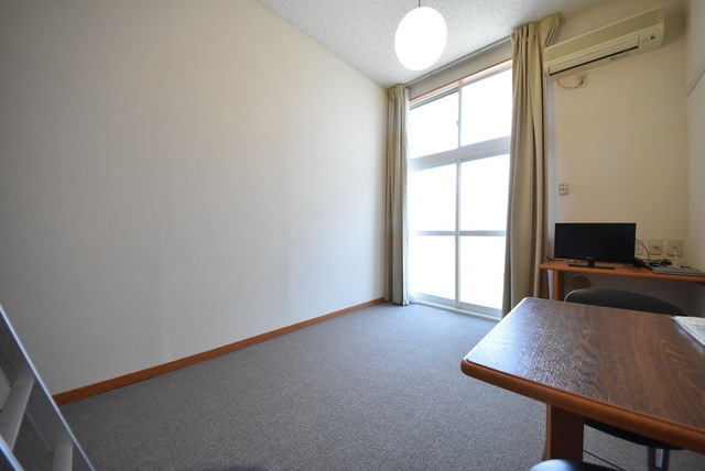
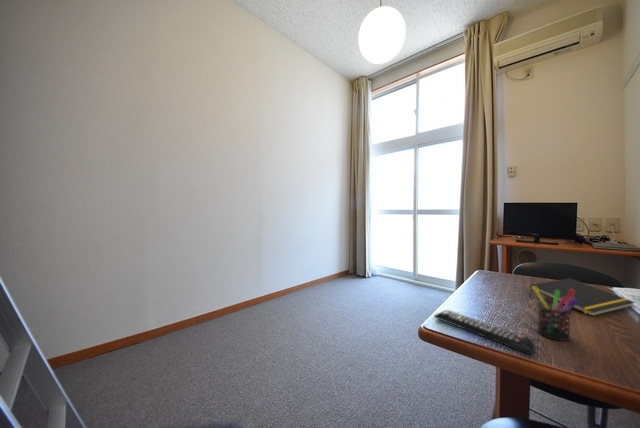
+ pen holder [532,287,578,342]
+ remote control [433,309,536,356]
+ notepad [528,277,636,317]
